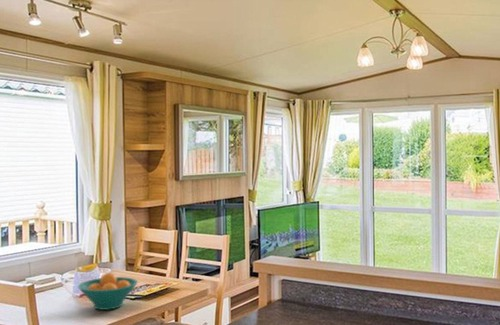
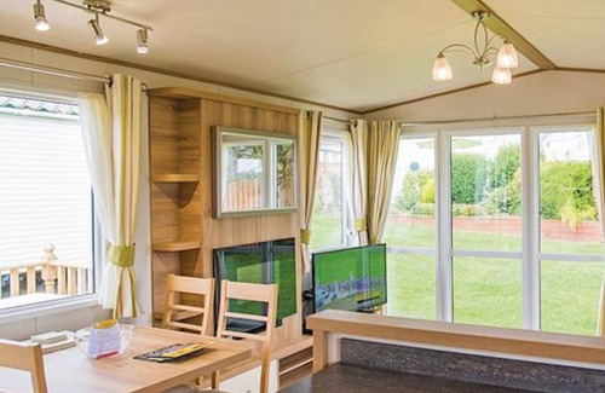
- fruit bowl [77,272,139,311]
